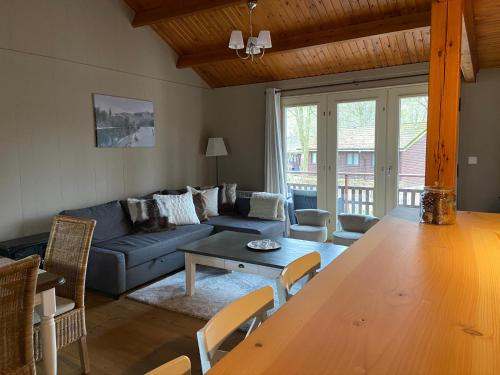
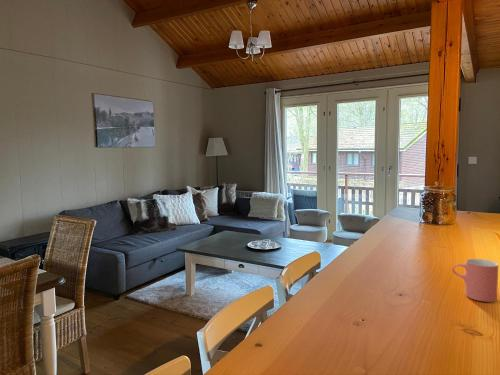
+ cup [451,258,499,303]
